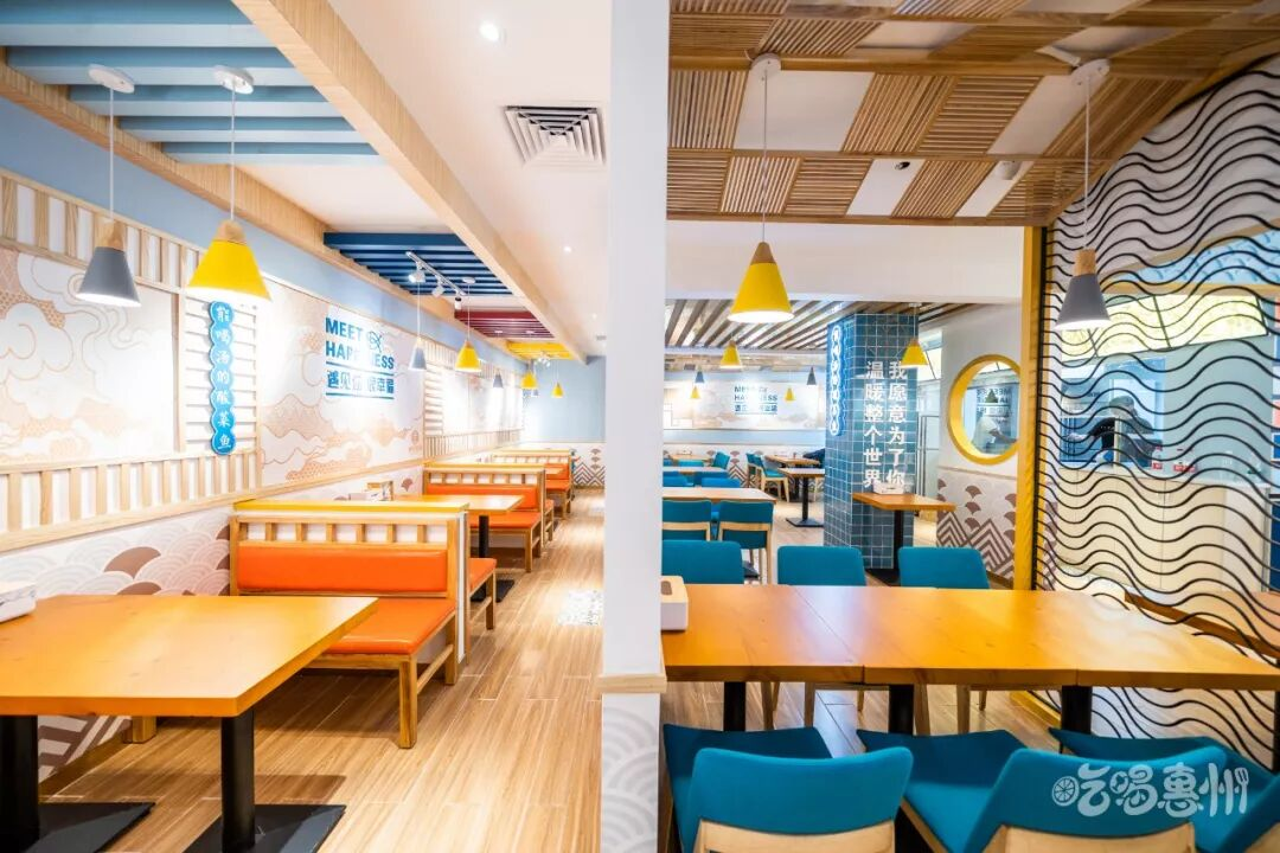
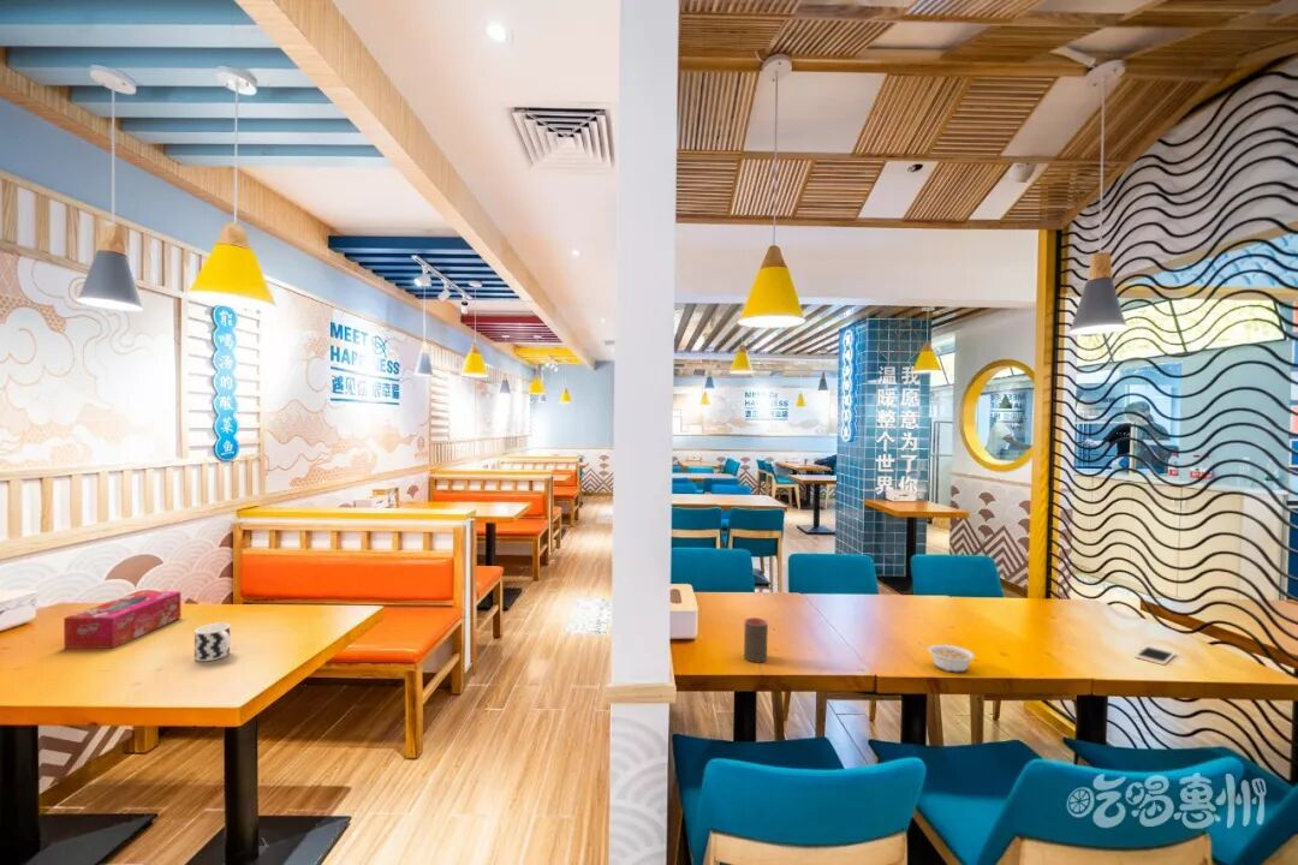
+ cell phone [1133,644,1178,666]
+ cup [193,622,232,662]
+ legume [917,642,976,674]
+ cup [743,616,769,664]
+ tissue box [62,590,181,650]
